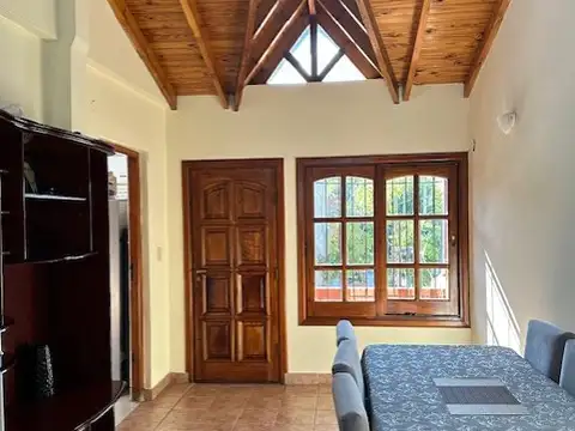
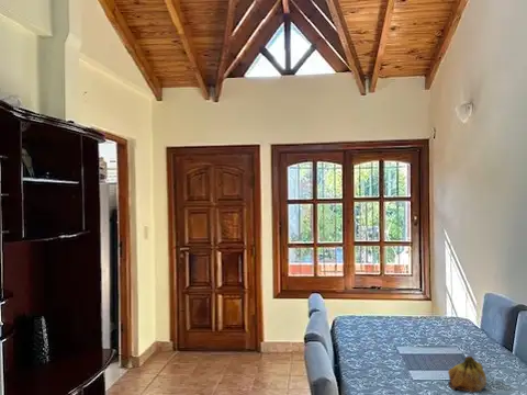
+ fruit [447,356,487,393]
